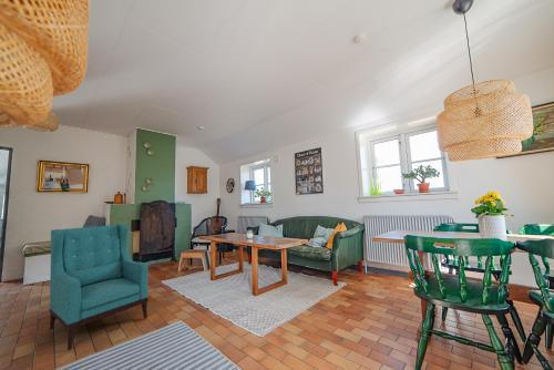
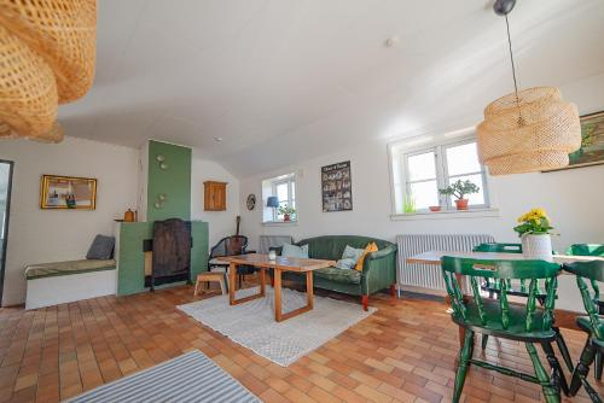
- armchair [49,223,150,351]
